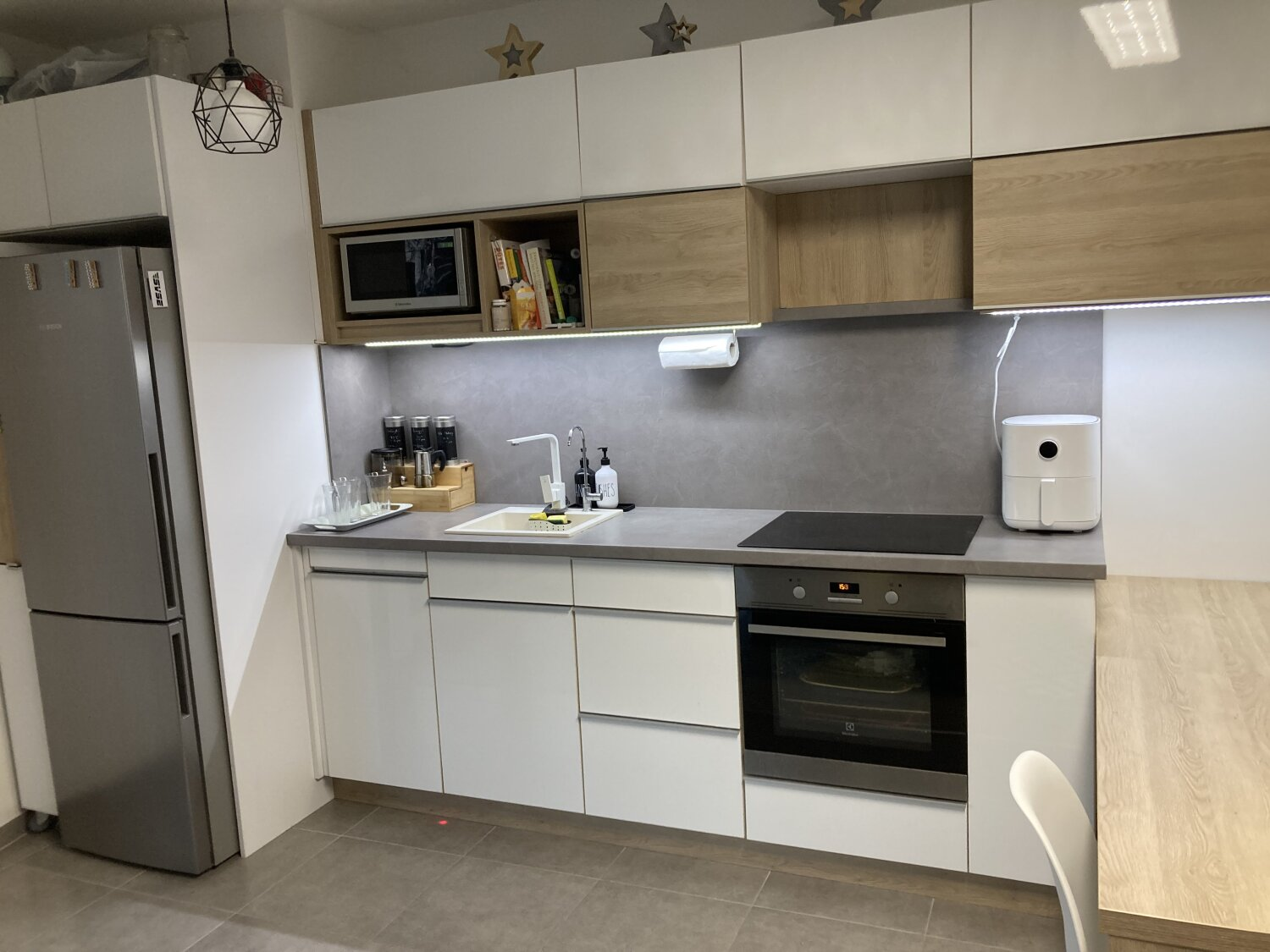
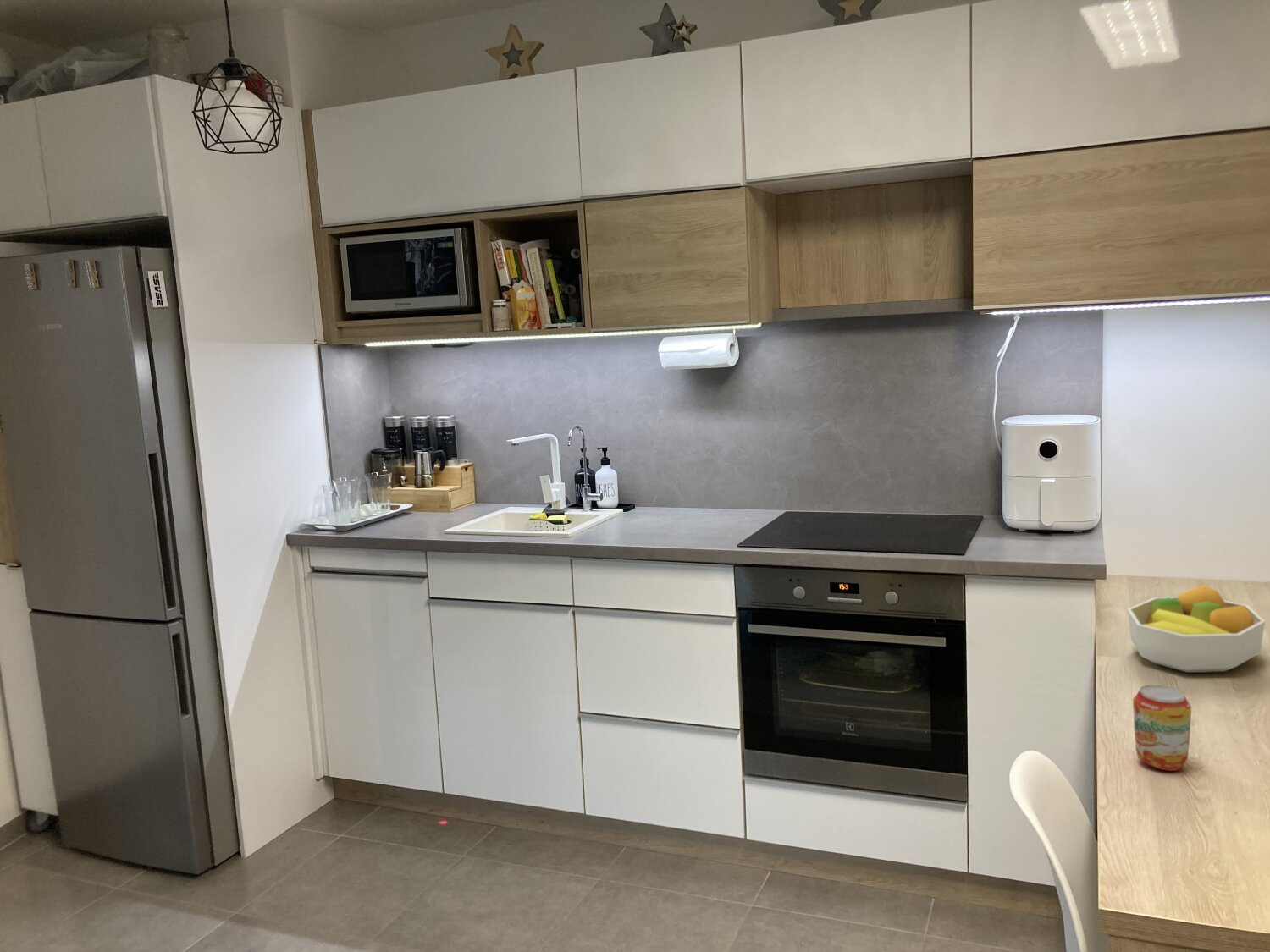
+ fruit bowl [1127,584,1266,674]
+ beverage can [1132,685,1192,772]
